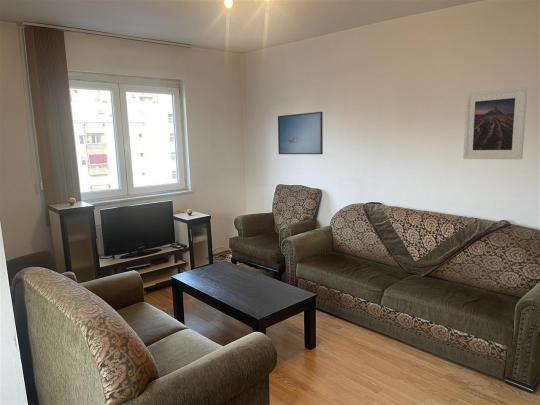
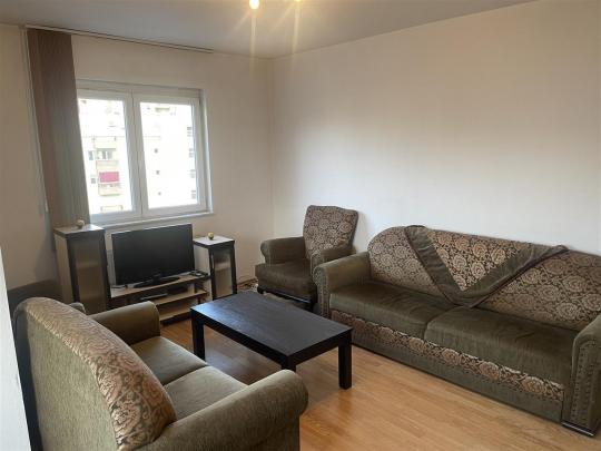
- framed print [462,86,528,160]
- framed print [277,111,324,155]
